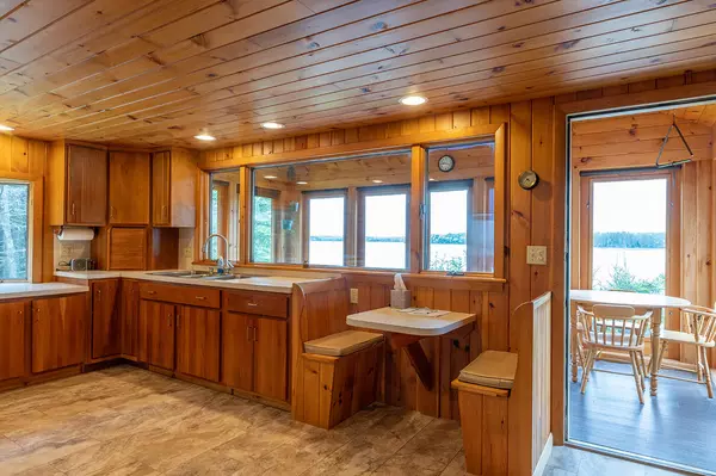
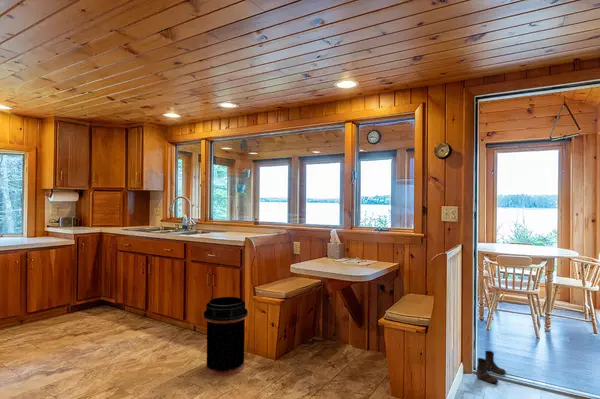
+ boots [475,350,507,384]
+ trash can [203,296,249,377]
